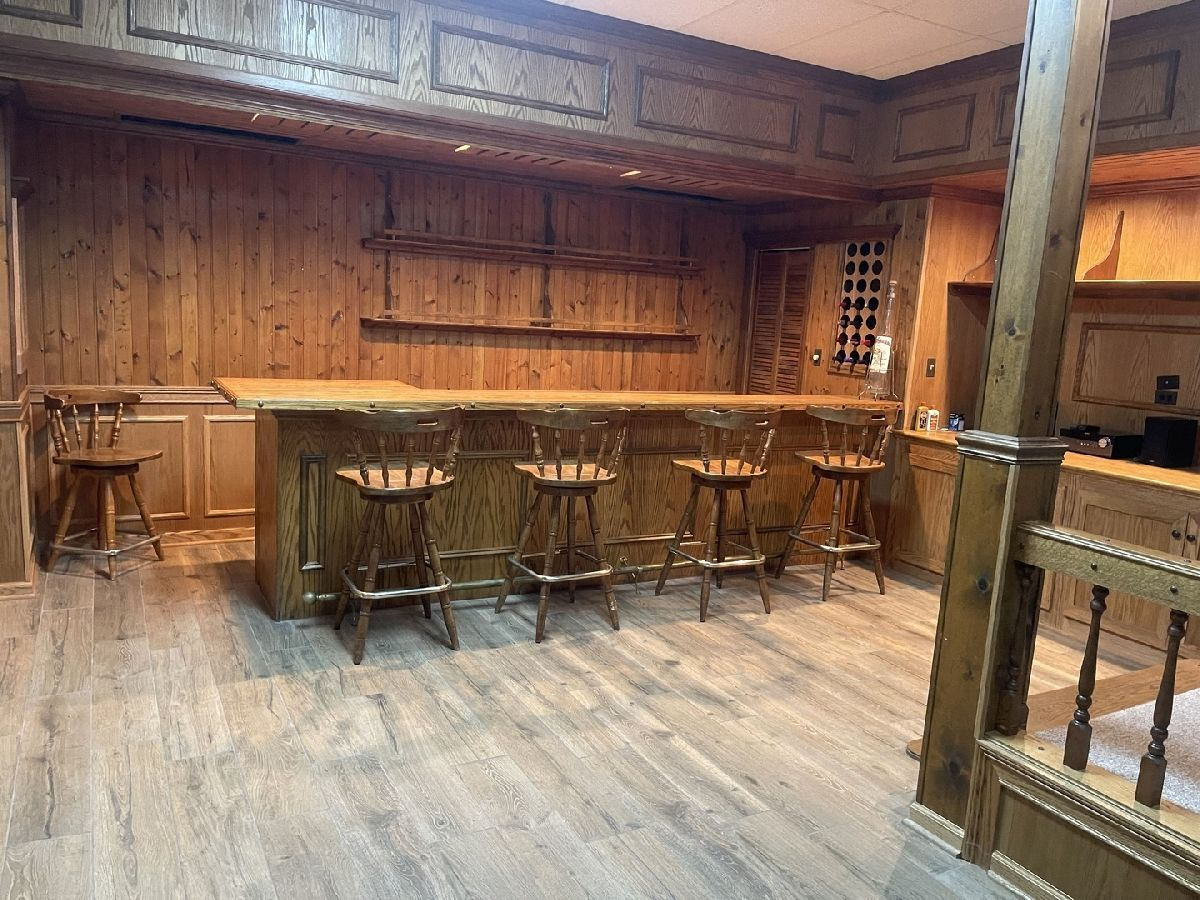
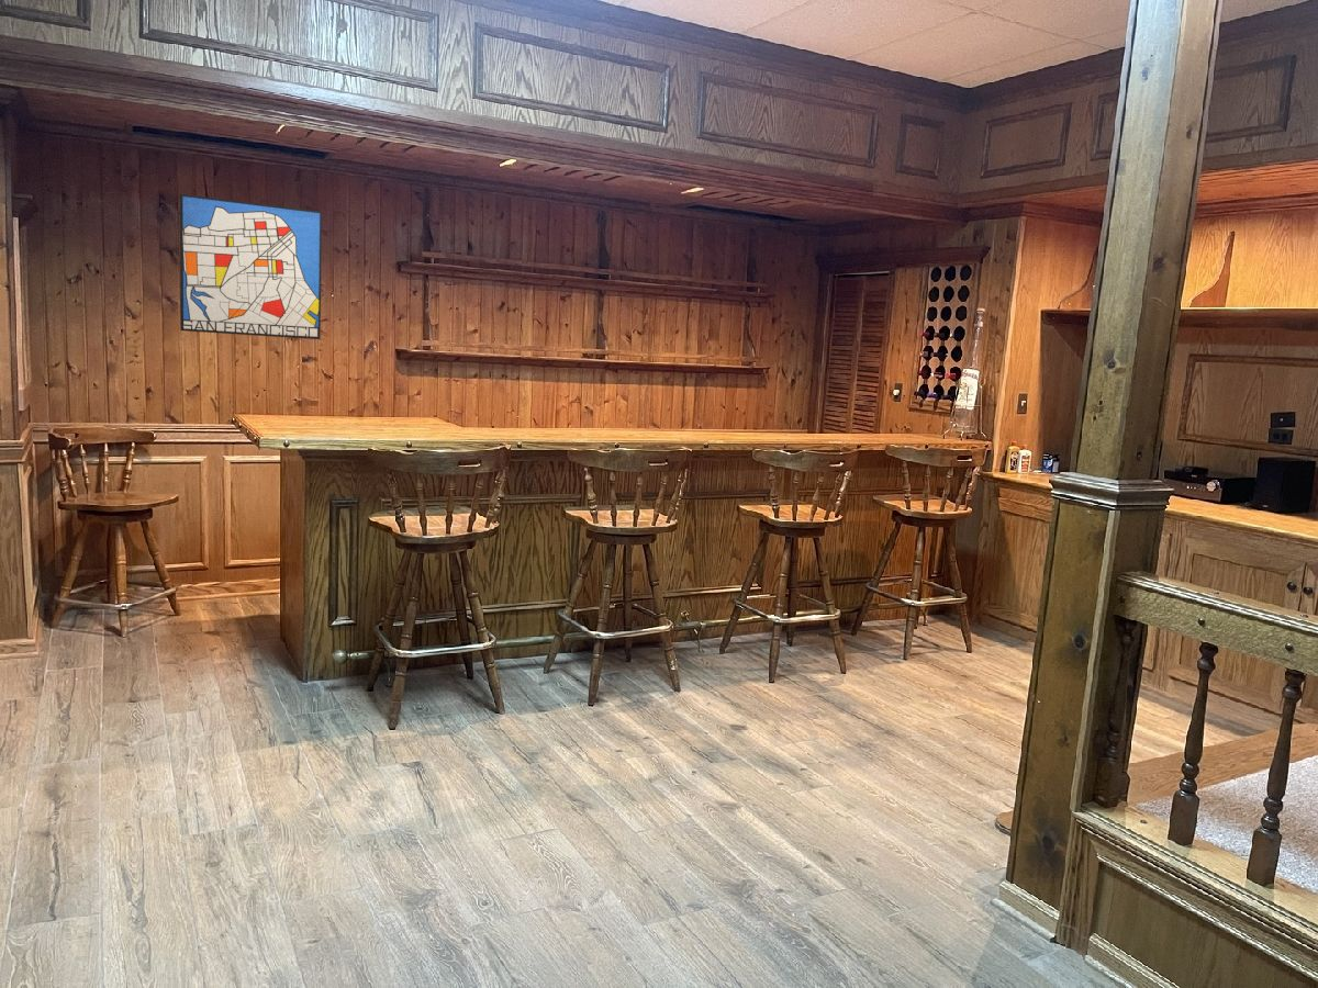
+ wall art [179,193,323,340]
